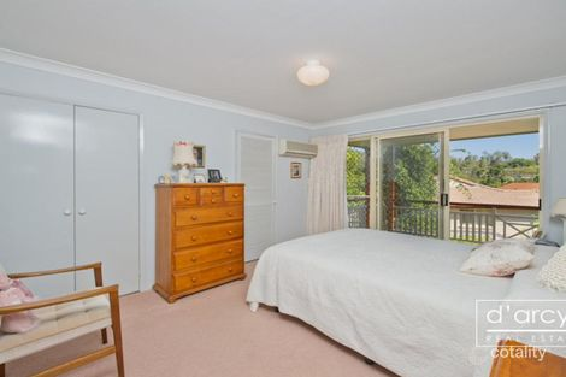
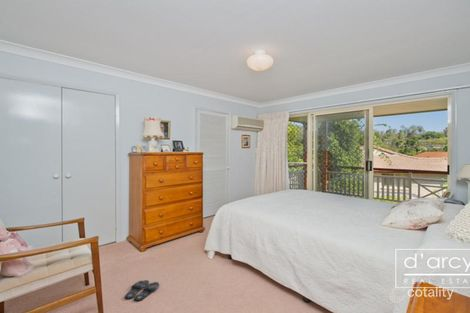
+ slippers [124,279,160,302]
